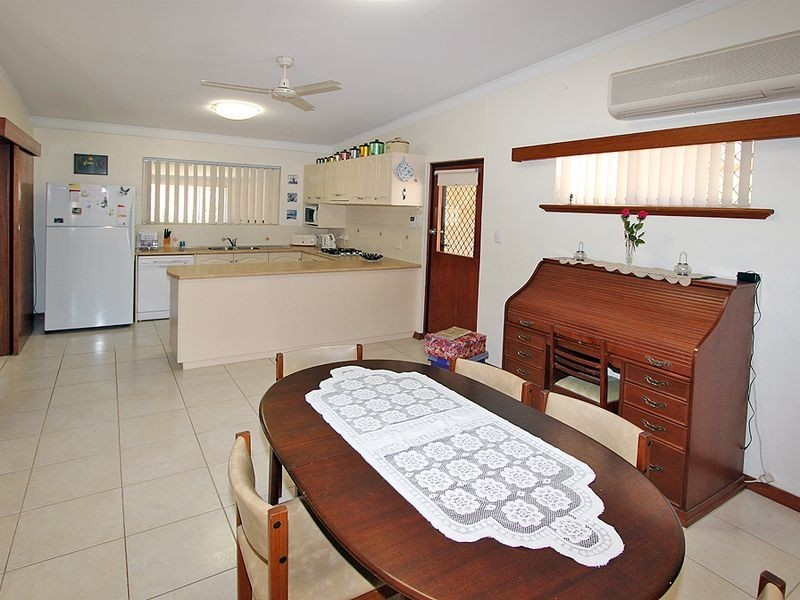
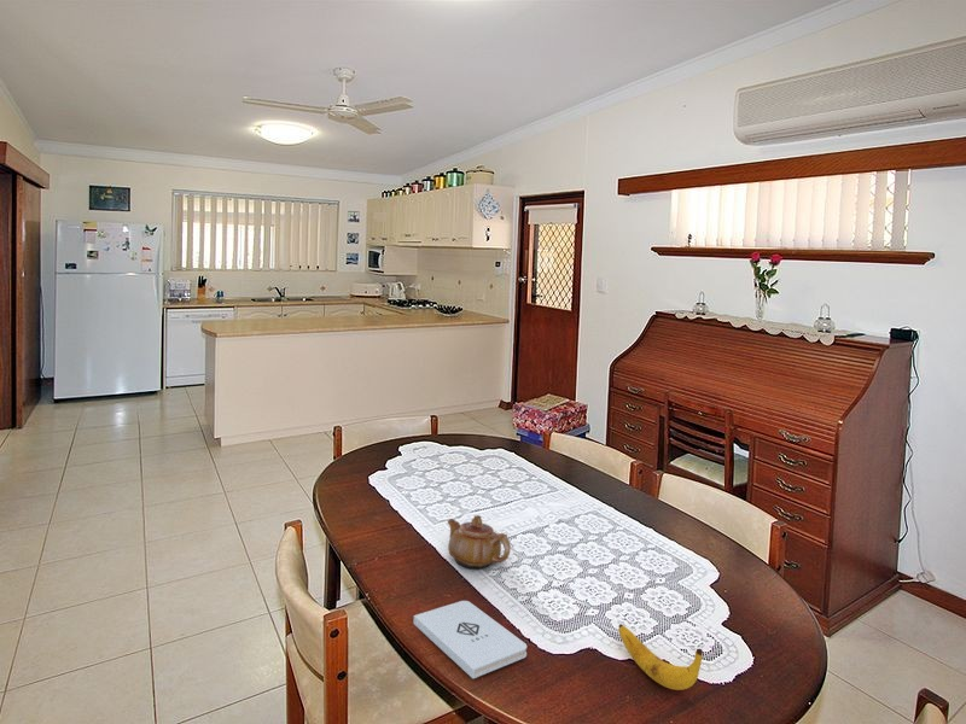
+ teapot [447,514,512,570]
+ notepad [413,600,528,679]
+ banana [618,623,704,691]
